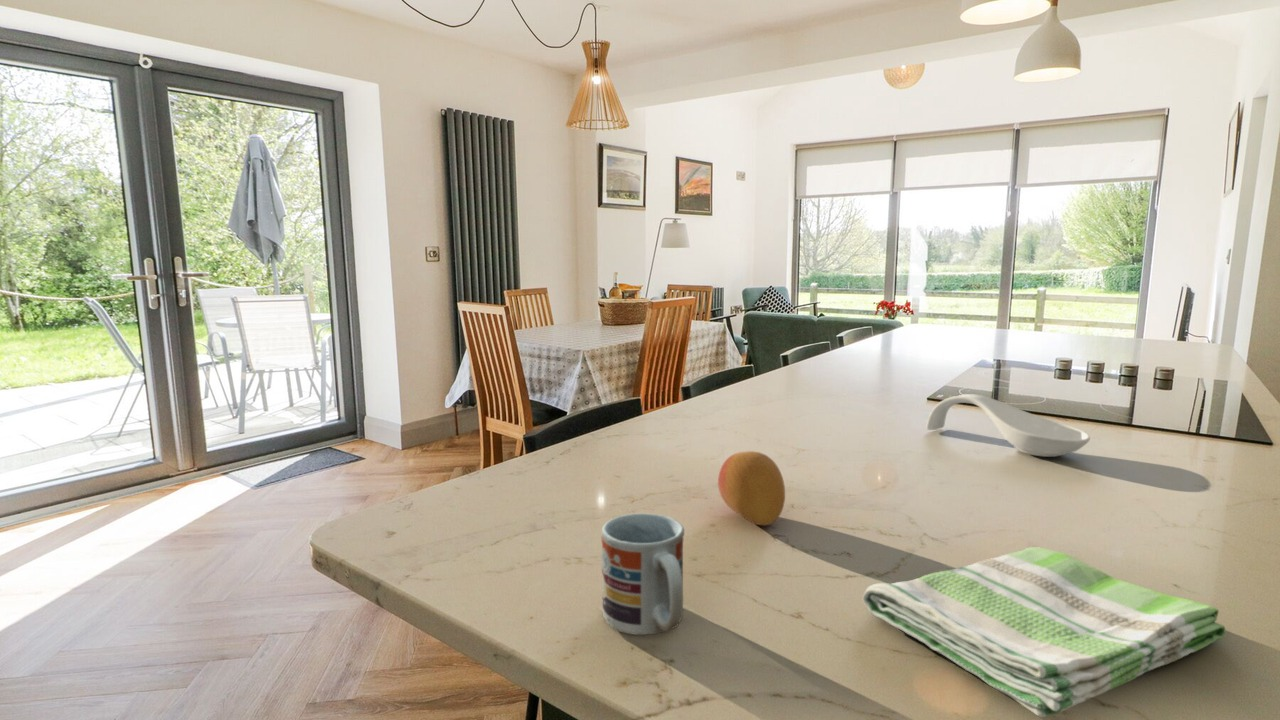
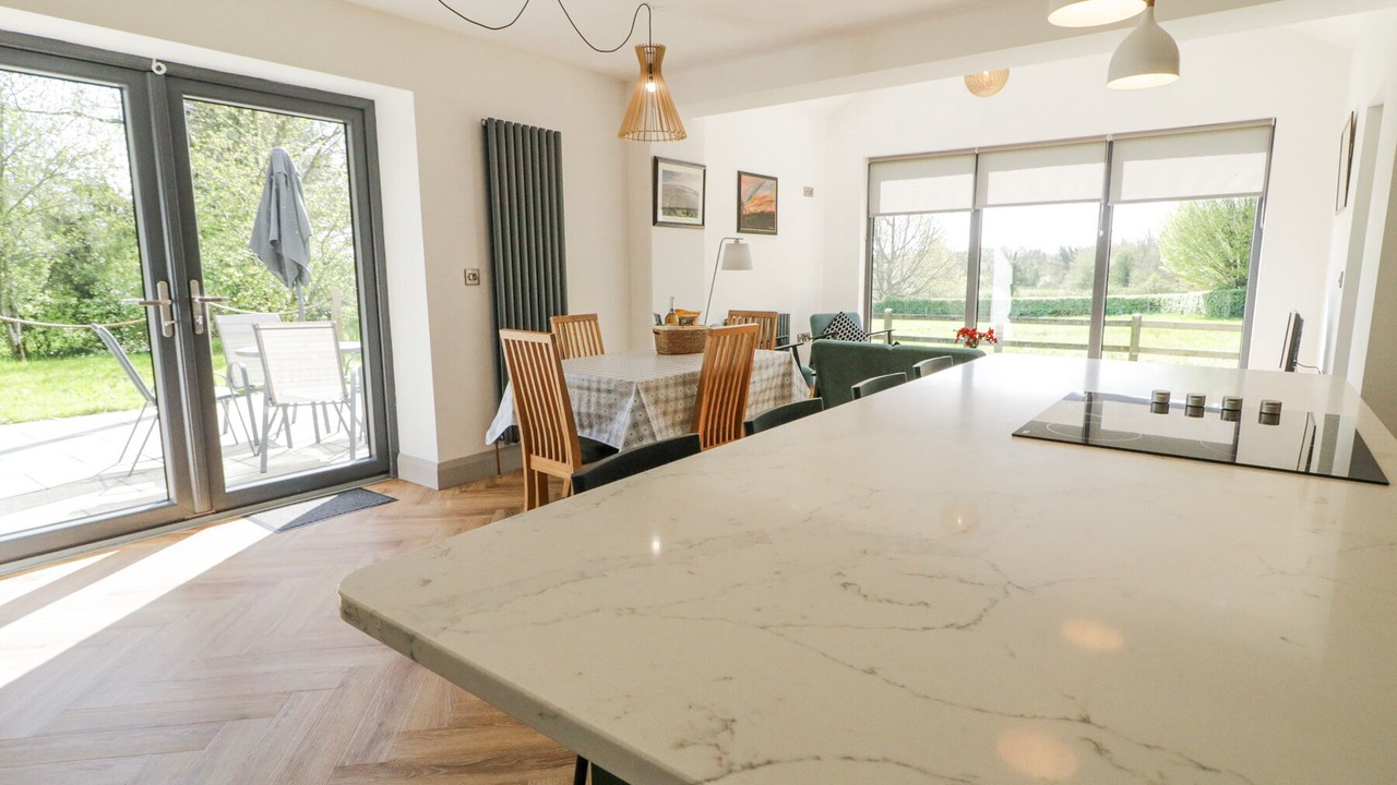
- fruit [717,450,786,526]
- dish towel [862,546,1226,718]
- cup [600,512,685,636]
- spoon rest [925,393,1091,458]
